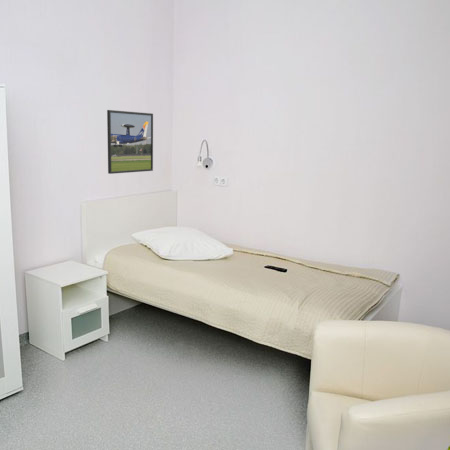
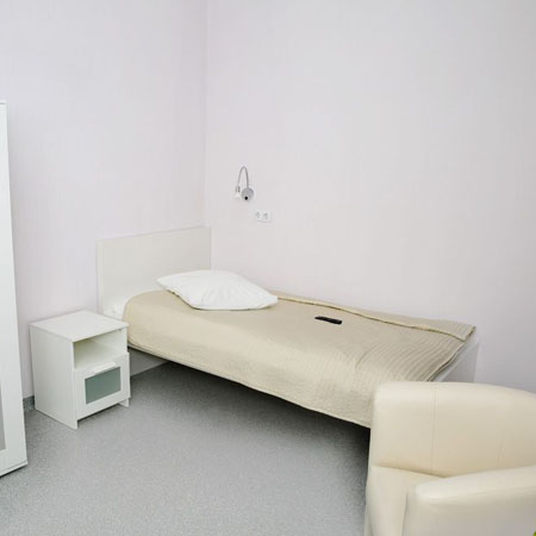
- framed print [106,109,154,175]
